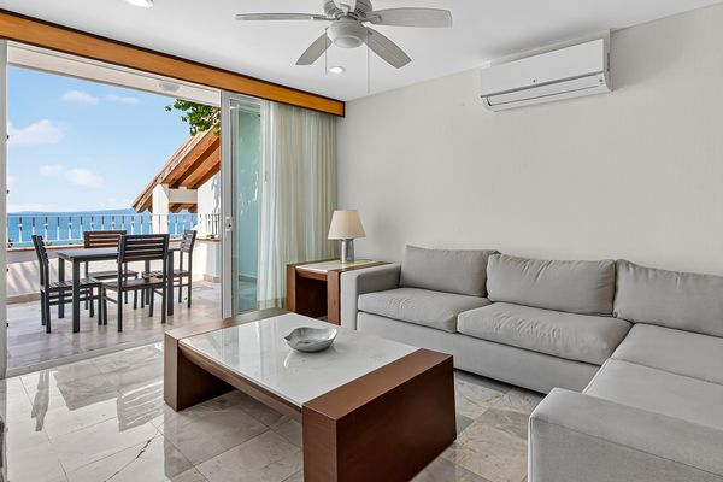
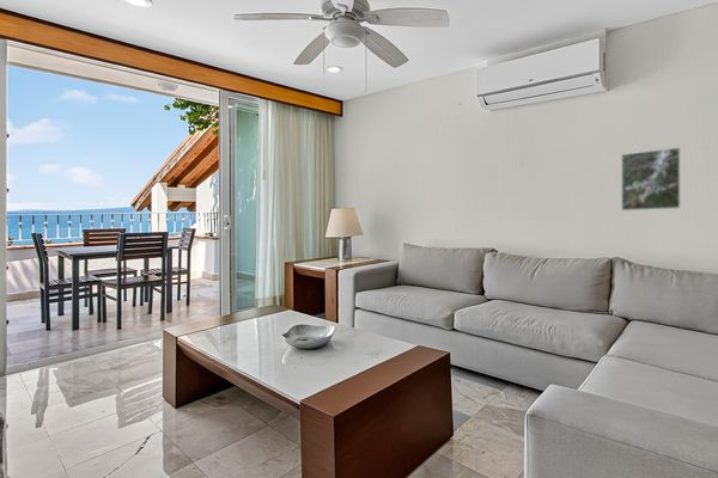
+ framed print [620,146,682,212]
